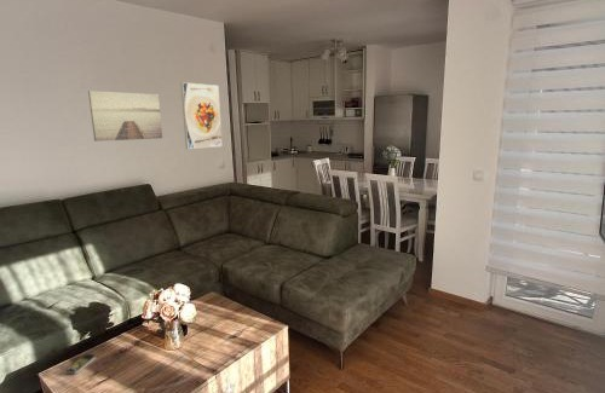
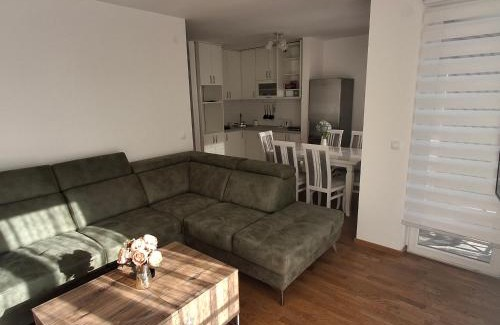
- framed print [180,81,223,150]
- remote control [65,353,97,375]
- wall art [87,89,163,143]
